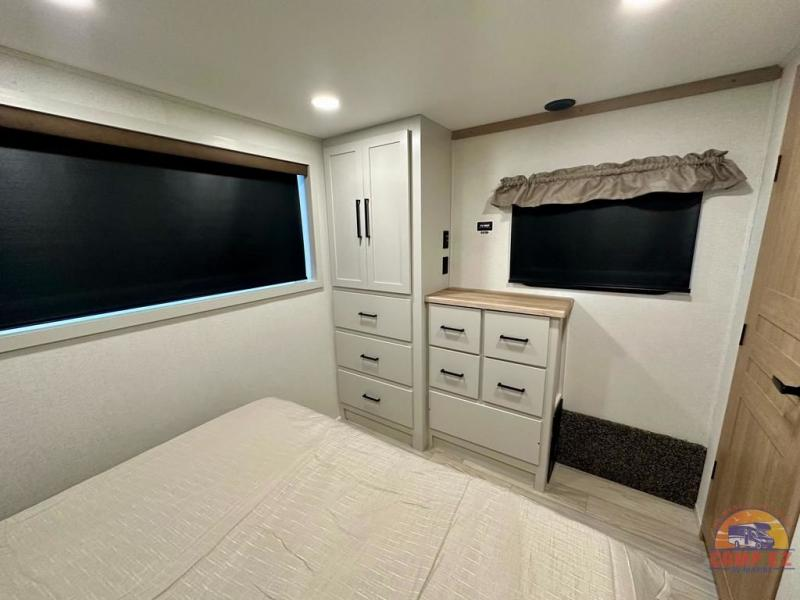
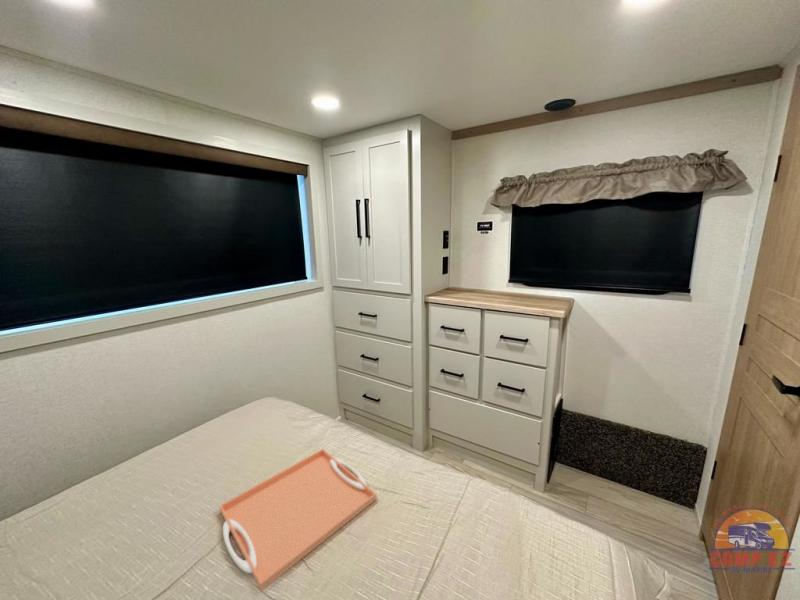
+ serving tray [218,448,378,592]
